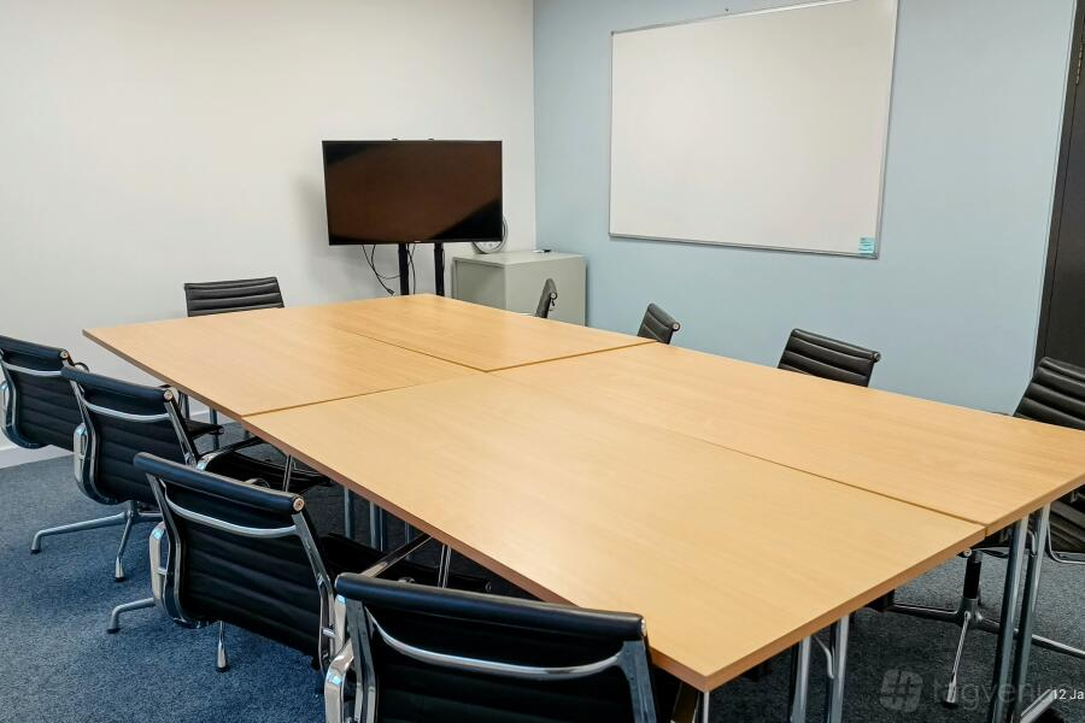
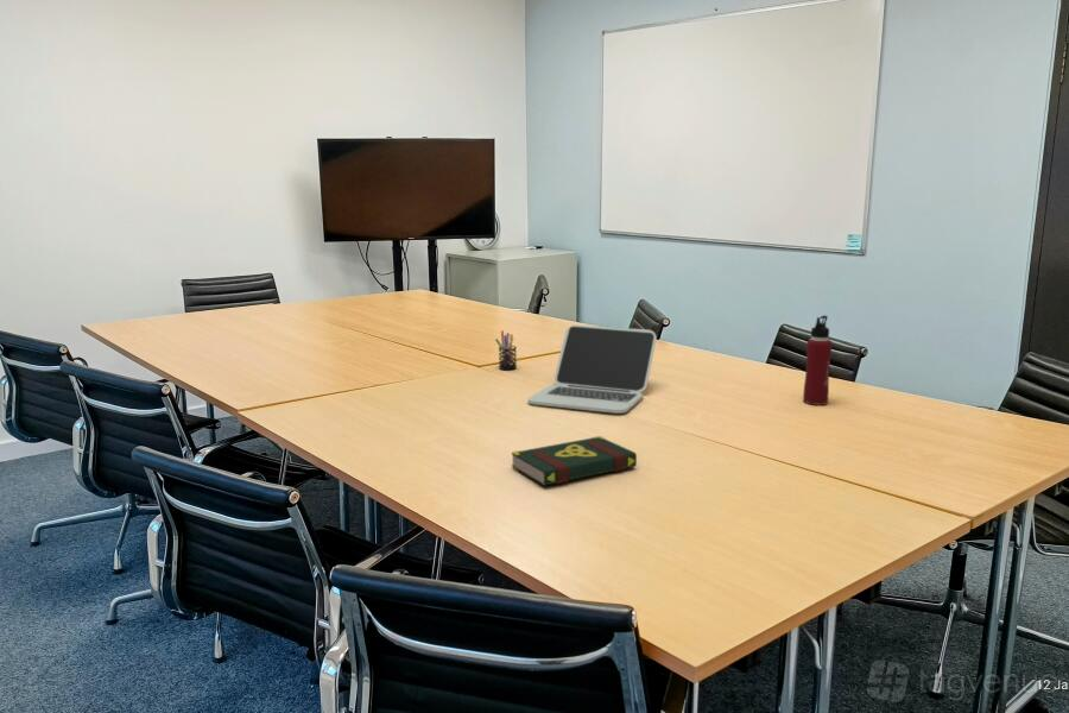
+ book [511,435,638,487]
+ laptop [527,324,658,415]
+ pen holder [494,329,518,371]
+ water bottle [802,314,833,406]
